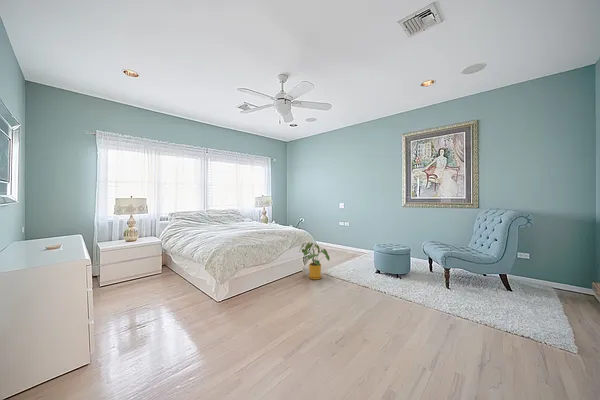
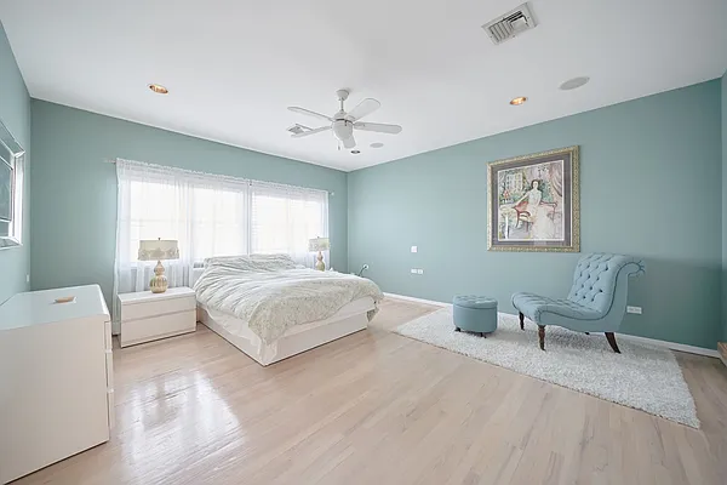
- house plant [298,242,331,280]
